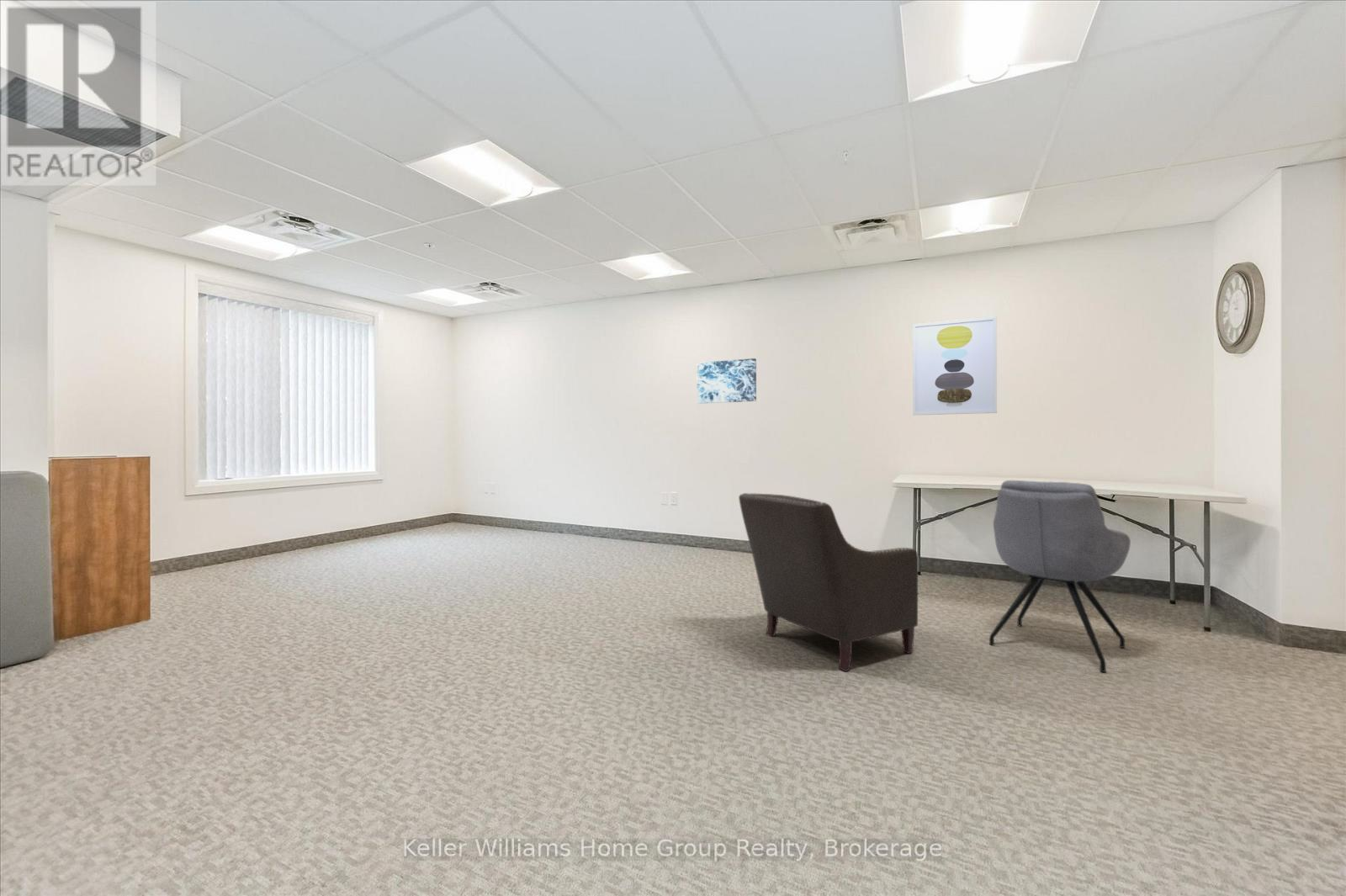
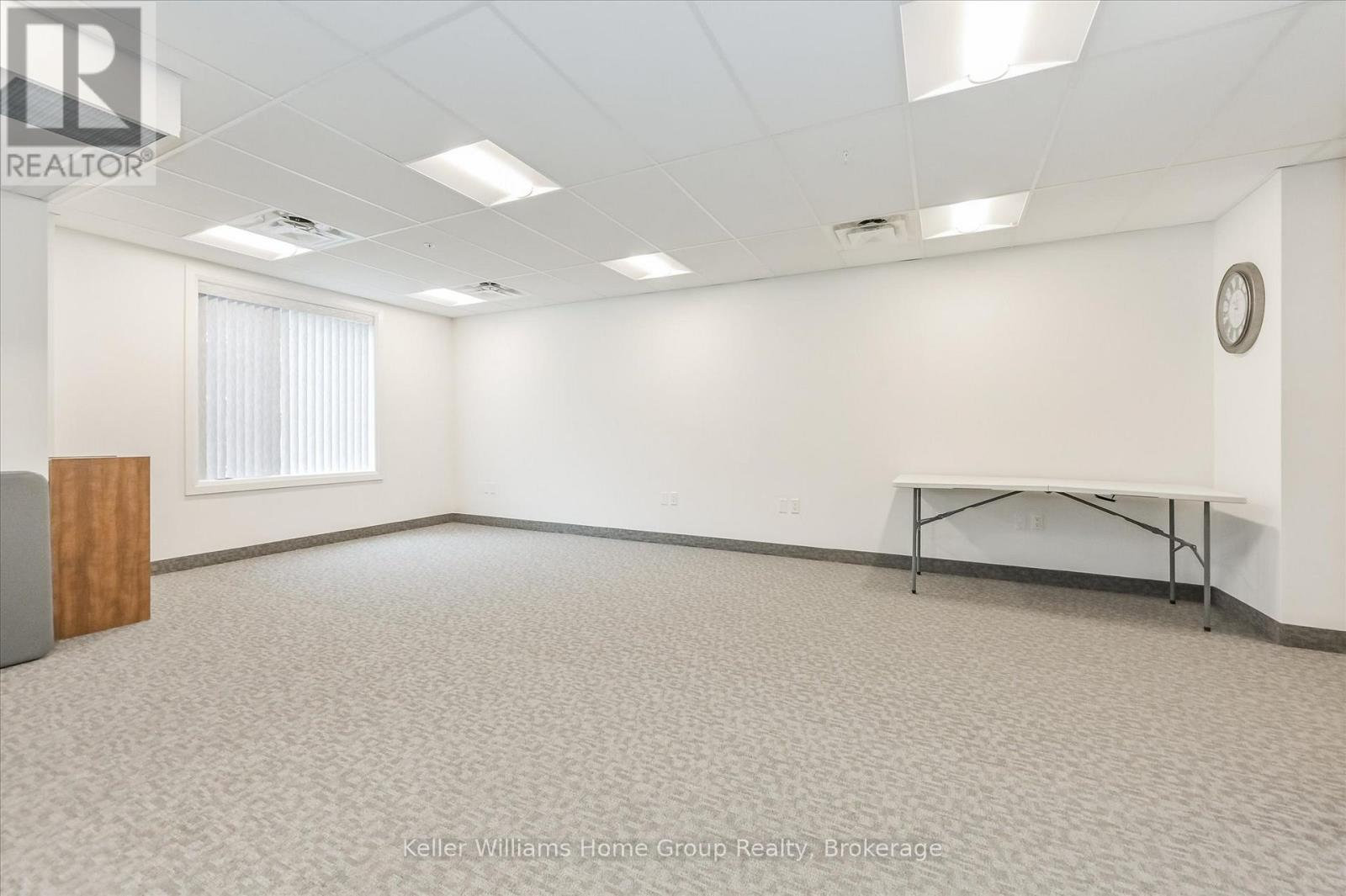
- wall art [912,315,998,416]
- chair [738,492,919,672]
- chair [988,480,1131,673]
- wall art [697,358,757,405]
